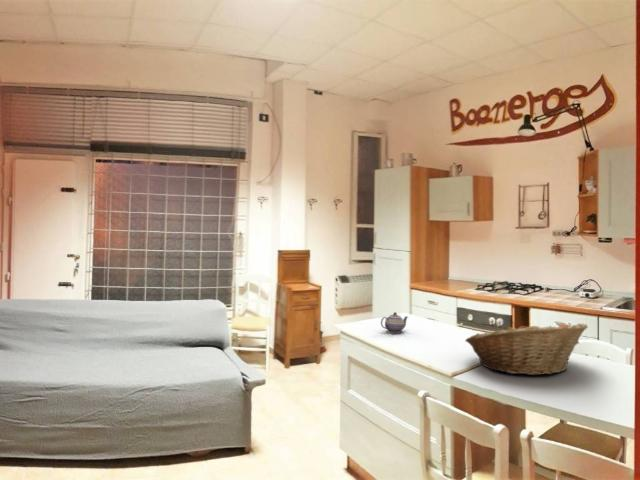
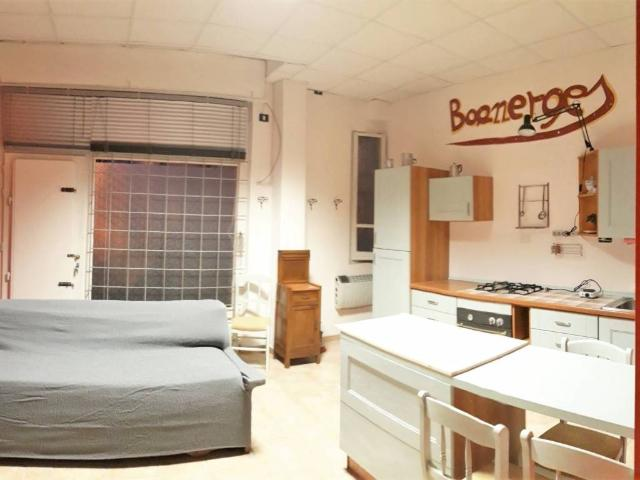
- fruit basket [464,321,589,376]
- teapot [380,311,409,334]
